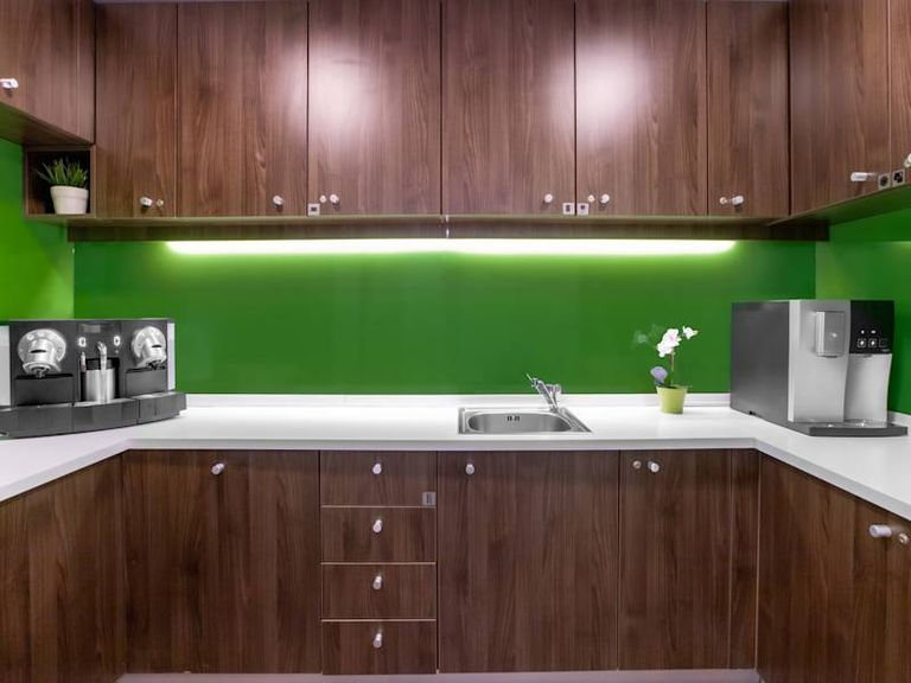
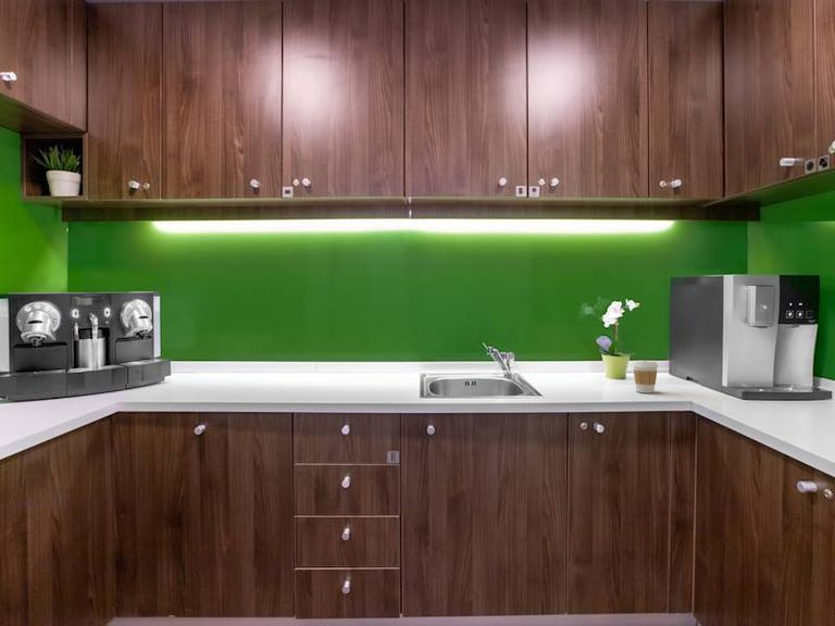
+ coffee cup [632,360,659,393]
